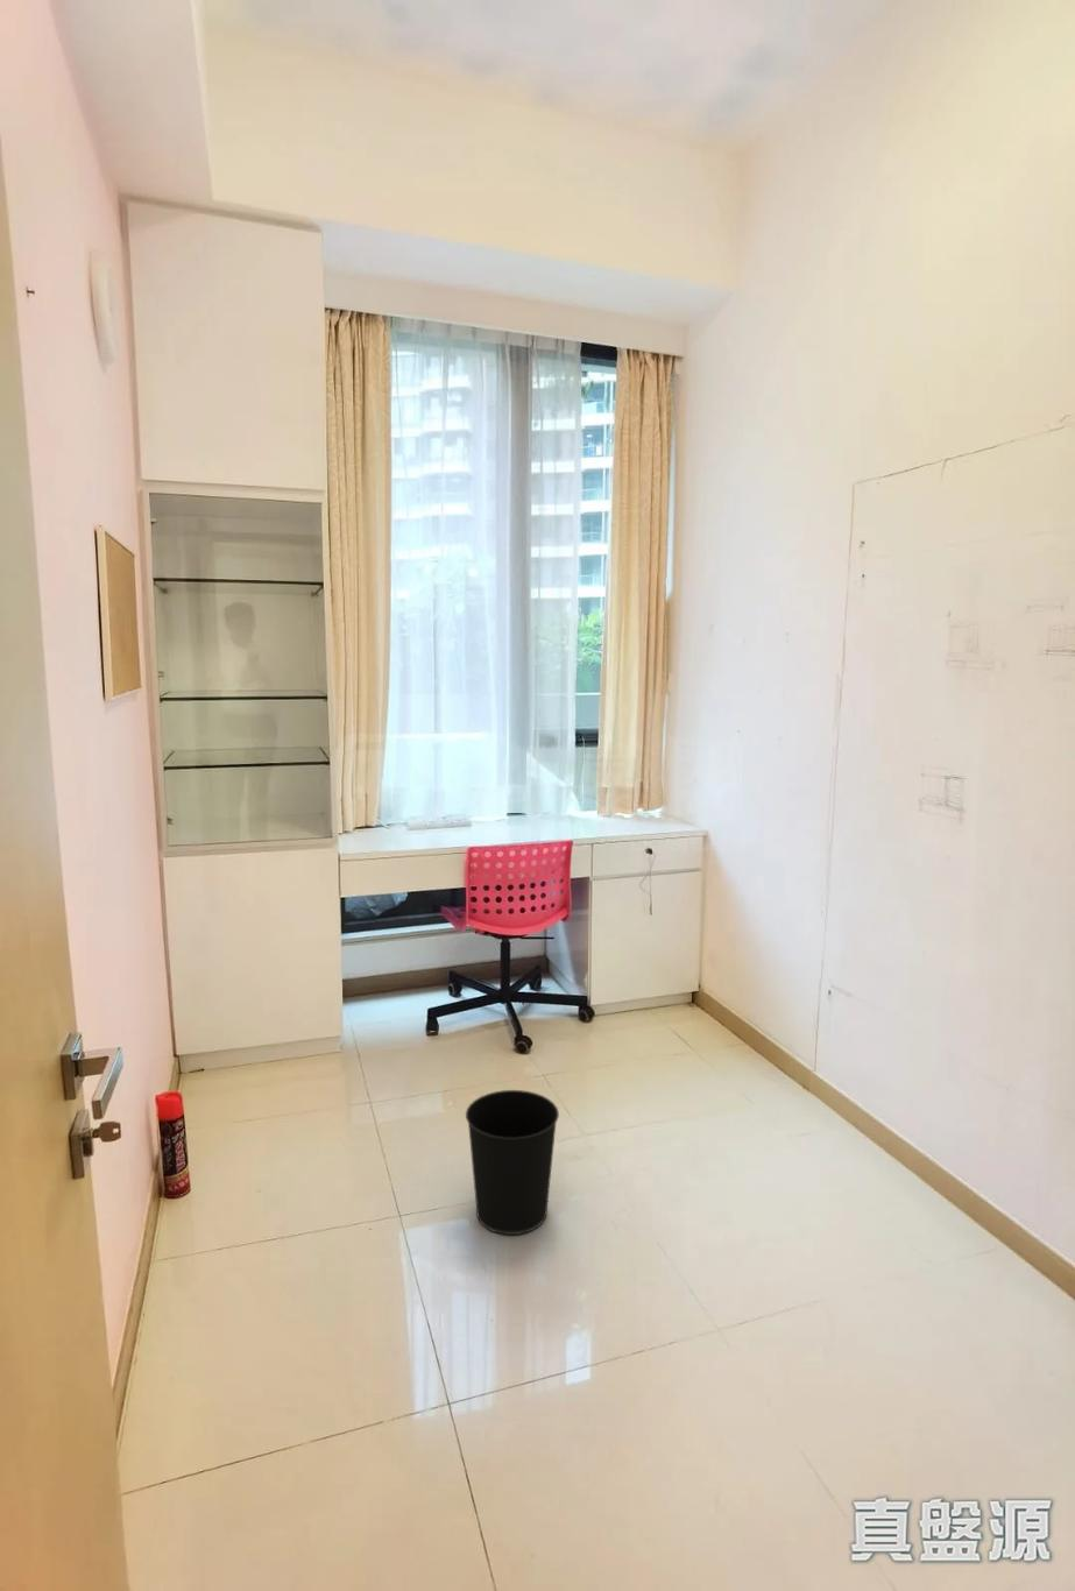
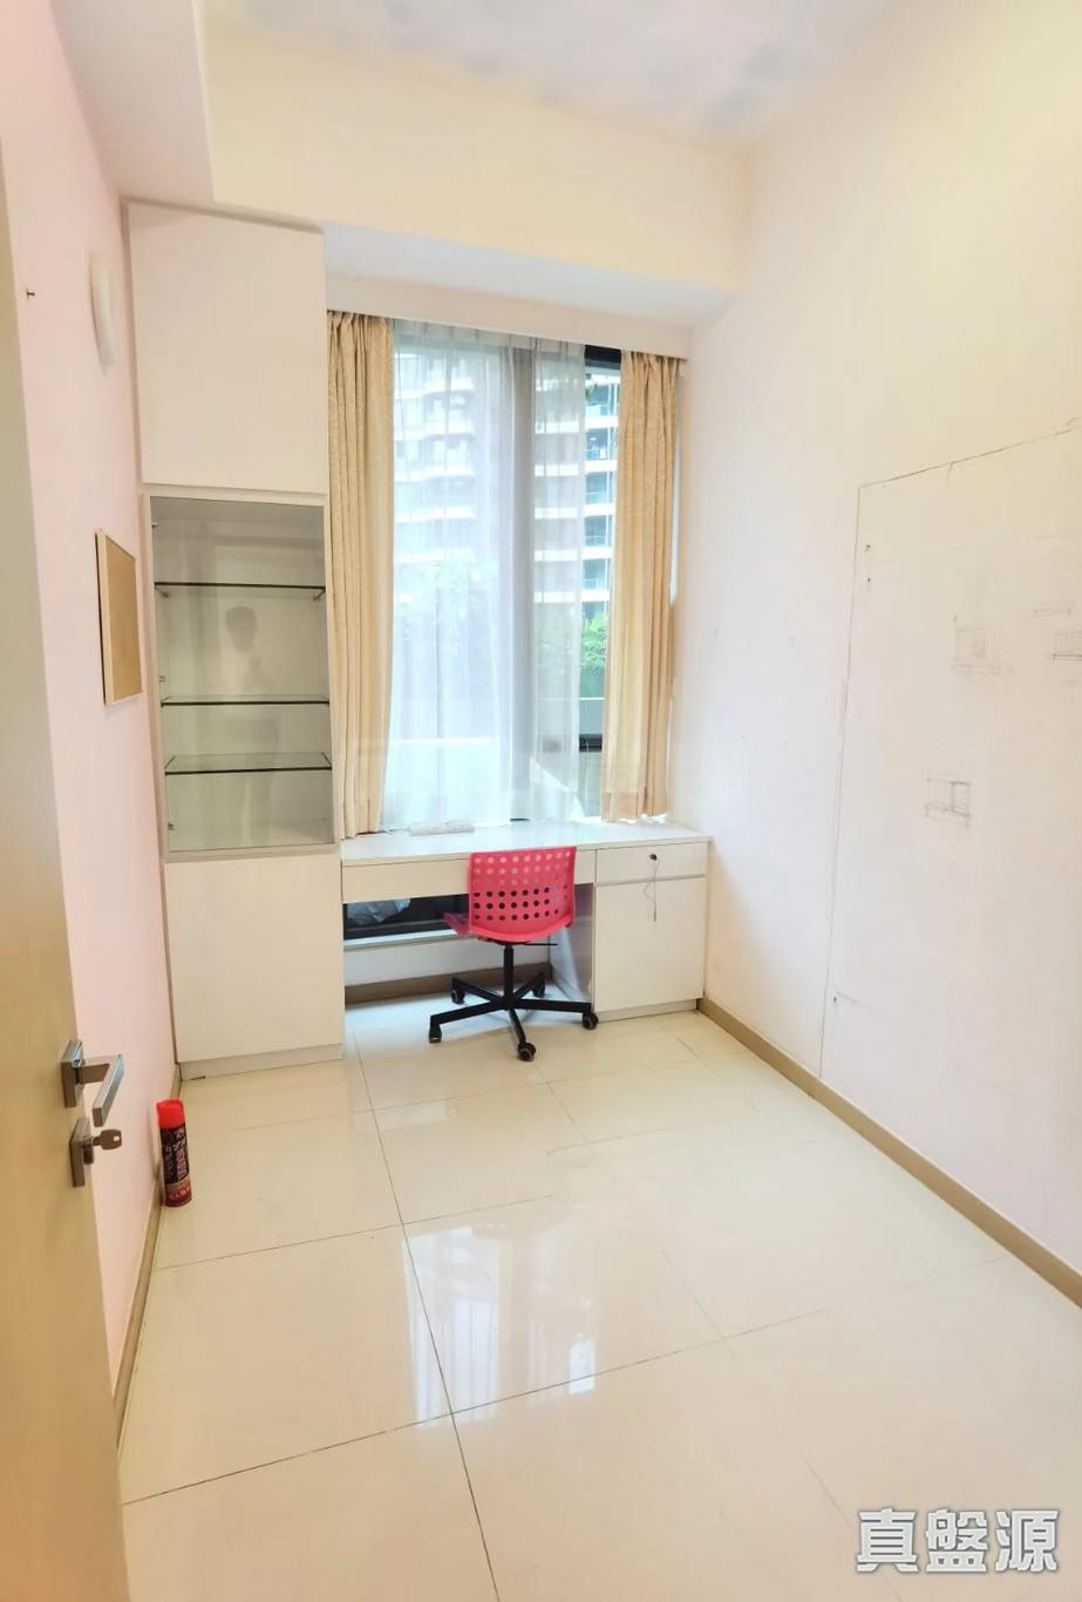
- wastebasket [464,1089,560,1236]
